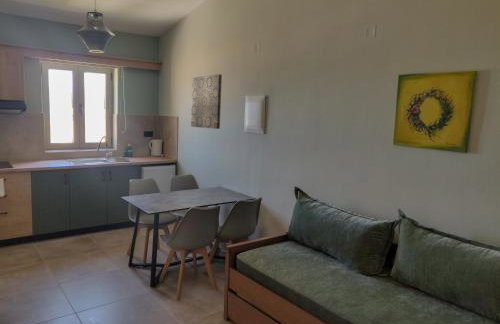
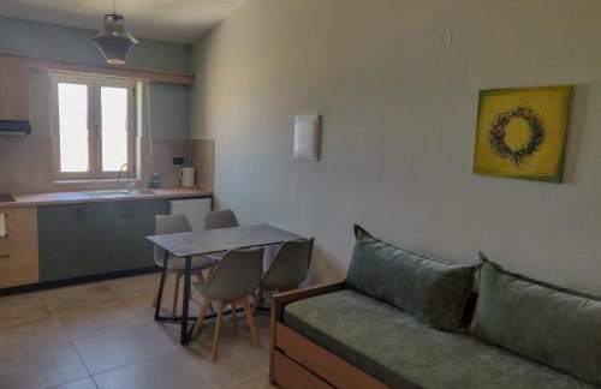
- wall art [190,73,223,130]
